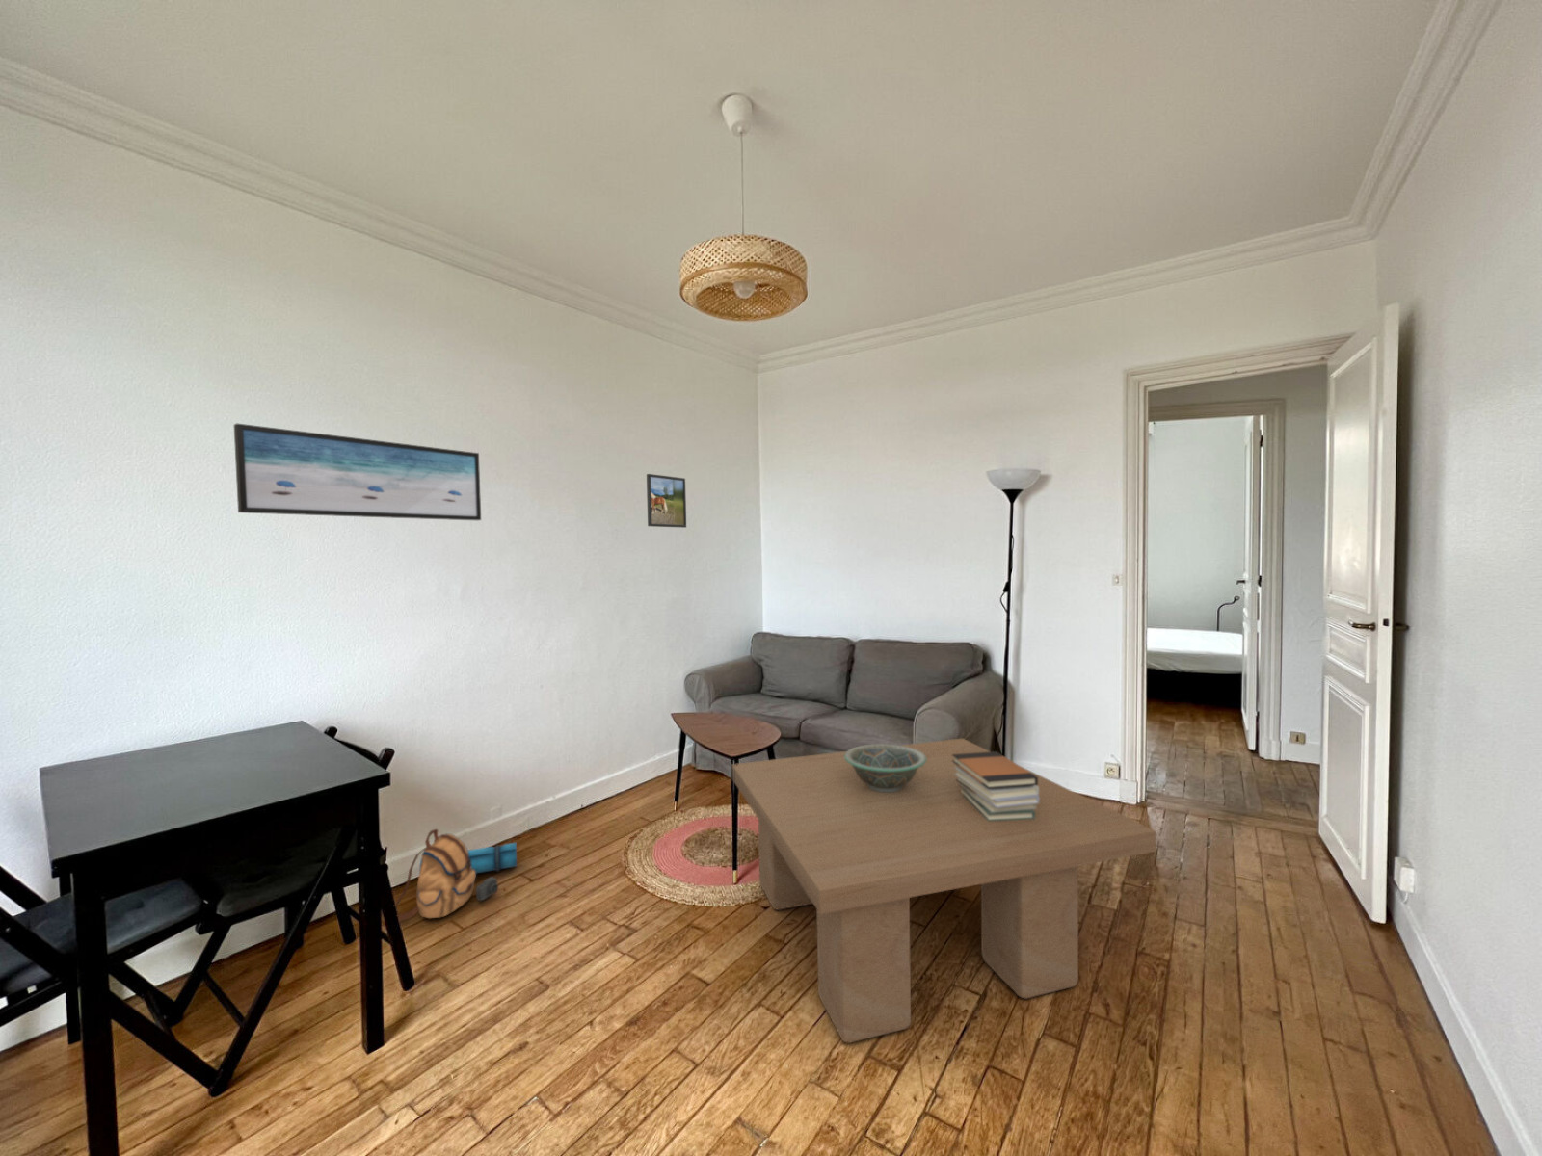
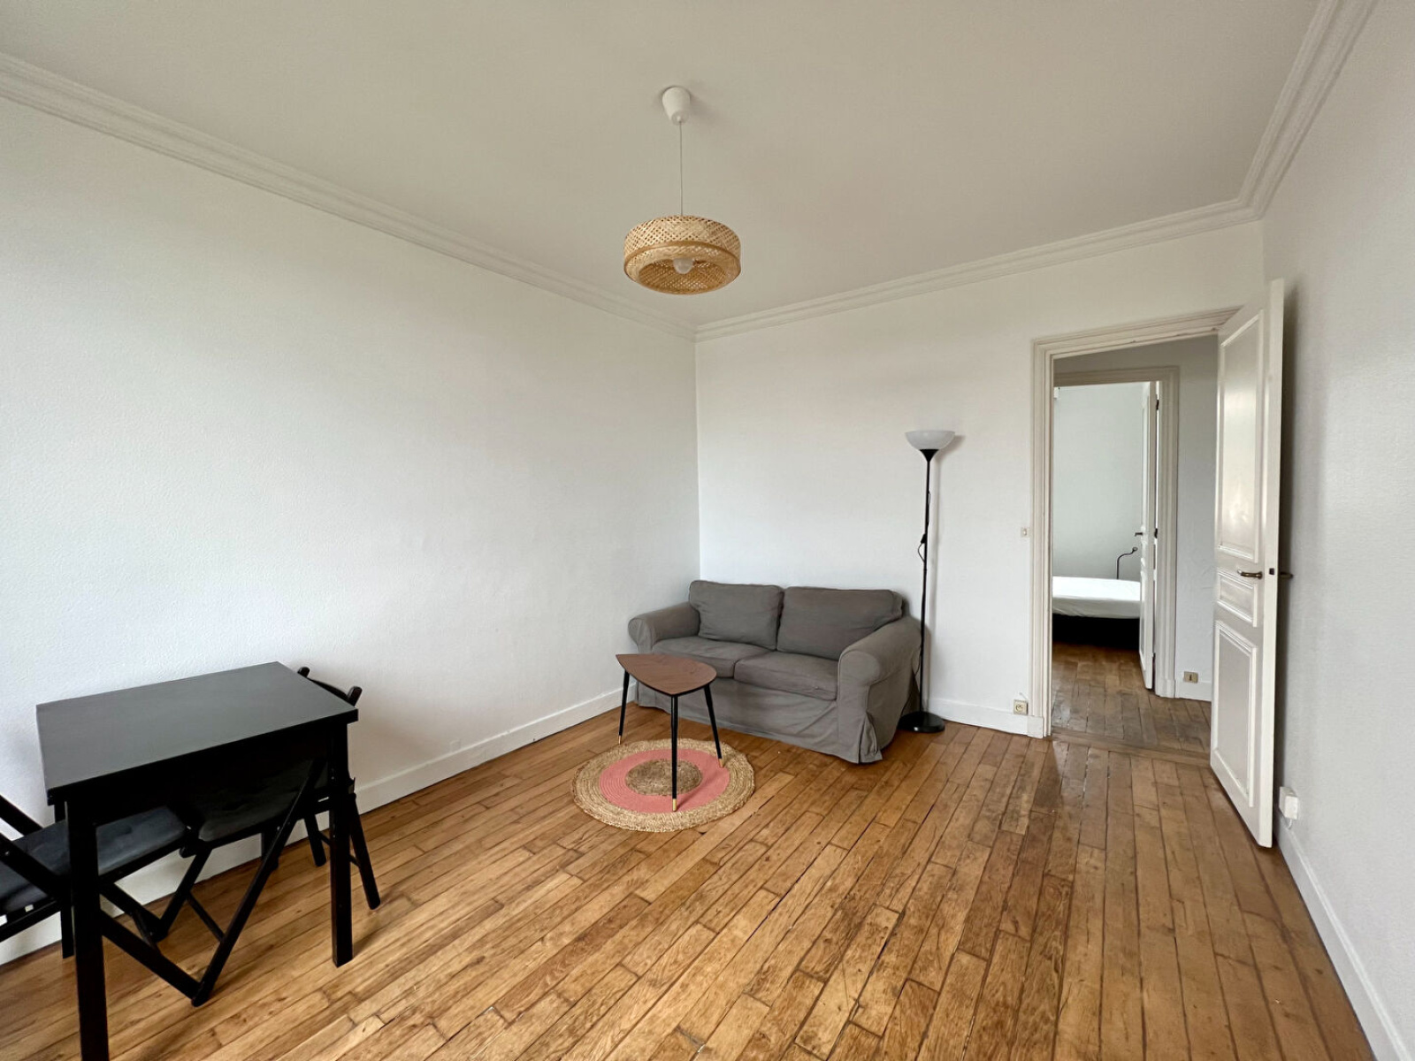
- coffee table [731,737,1157,1044]
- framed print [646,474,687,529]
- book stack [952,750,1039,822]
- backpack [395,827,517,923]
- wall art [233,423,482,521]
- decorative bowl [844,743,926,793]
